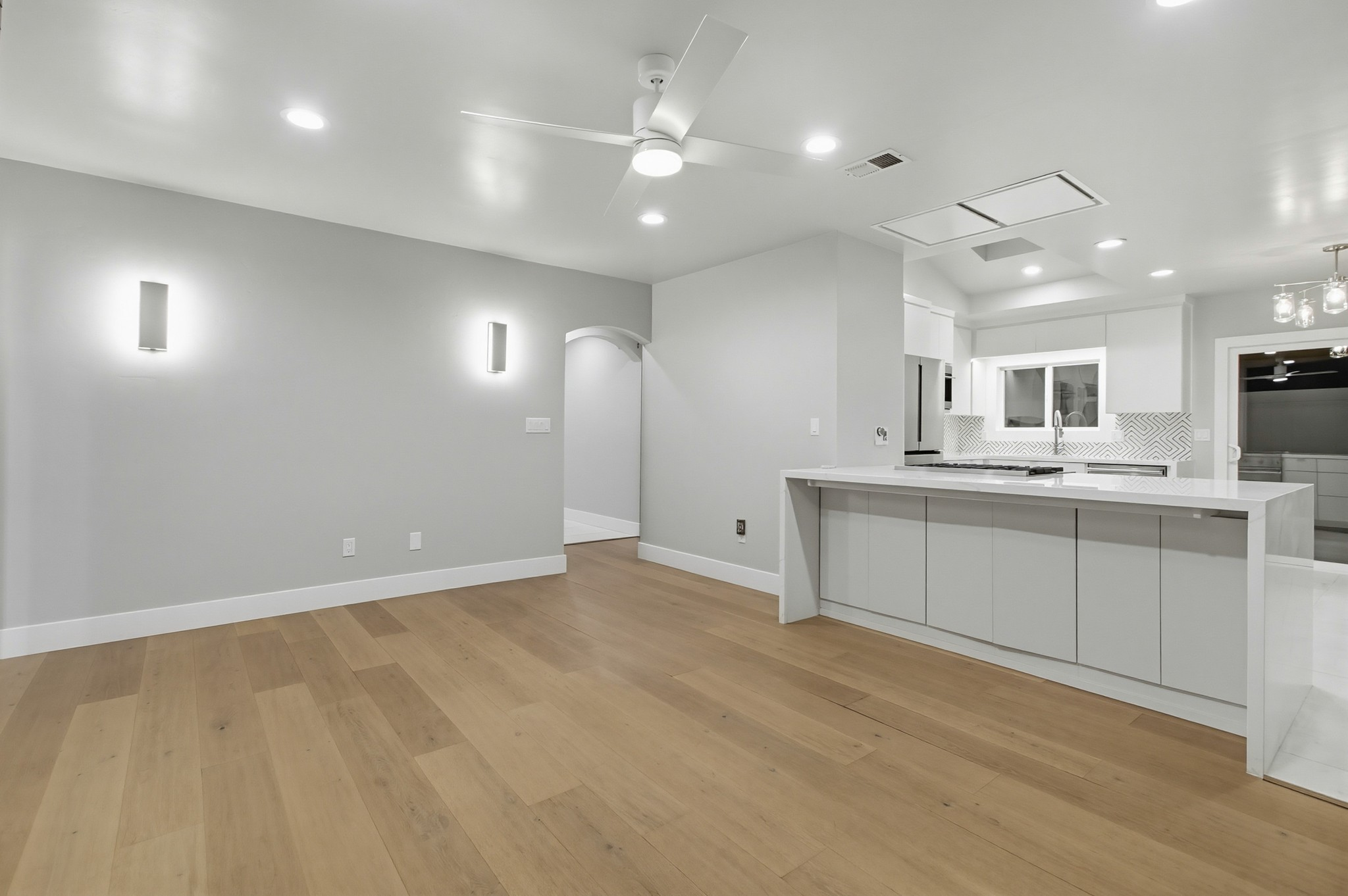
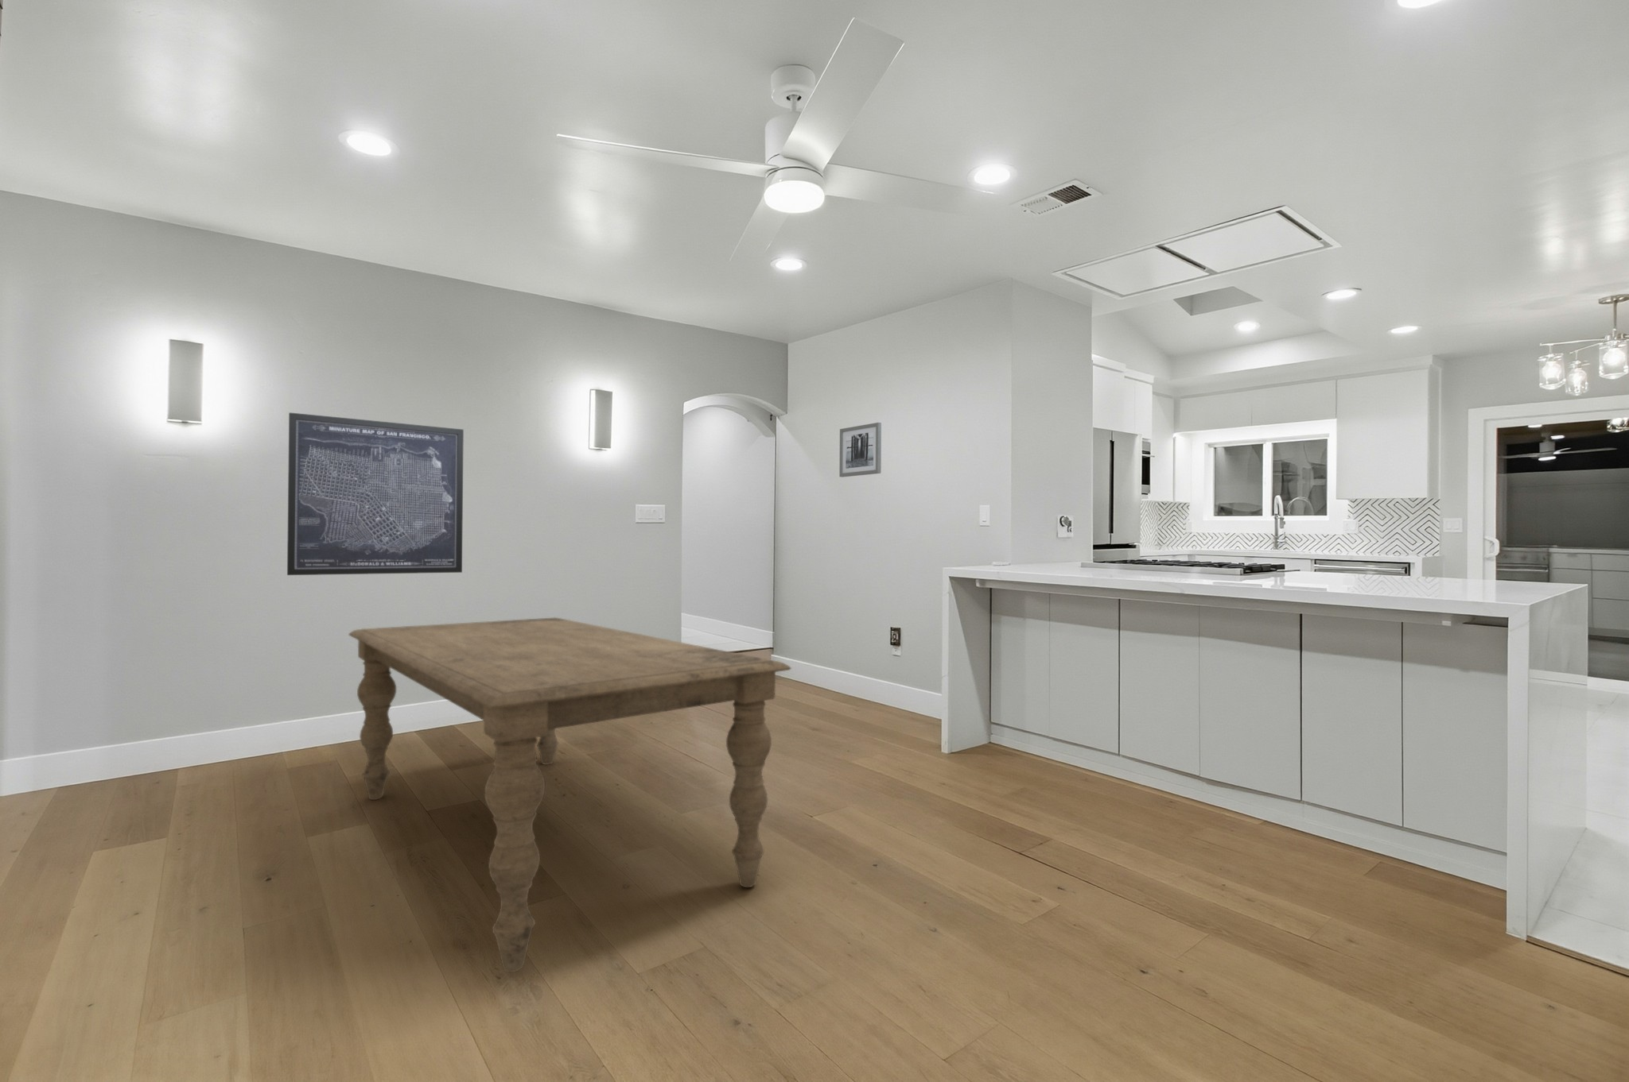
+ wall art [839,421,882,478]
+ wall art [286,412,464,576]
+ dining table [348,616,793,973]
